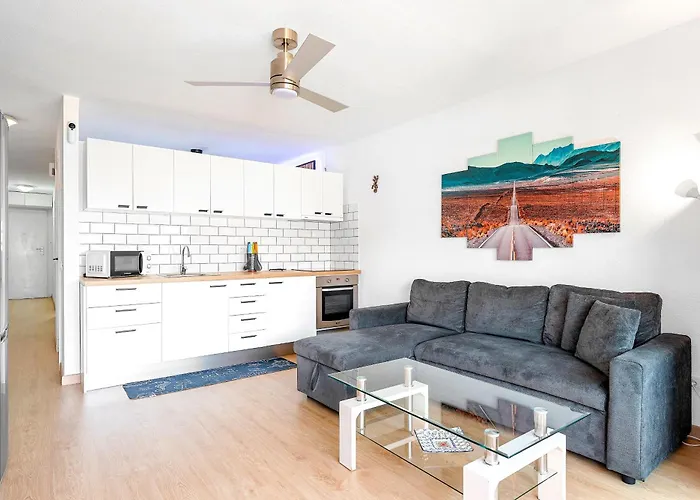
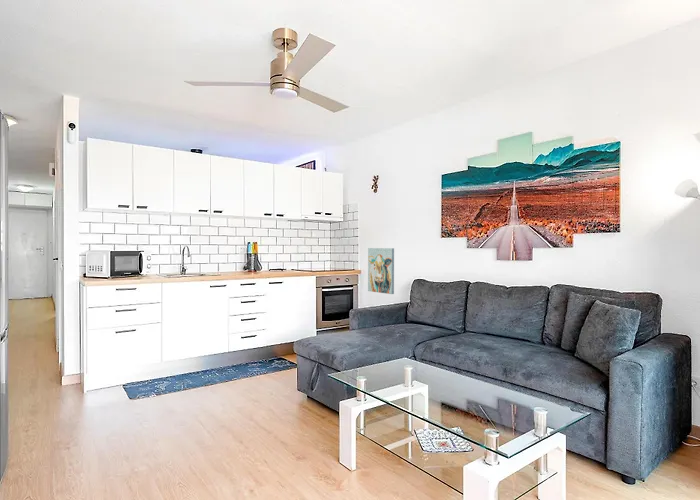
+ wall art [367,247,395,295]
